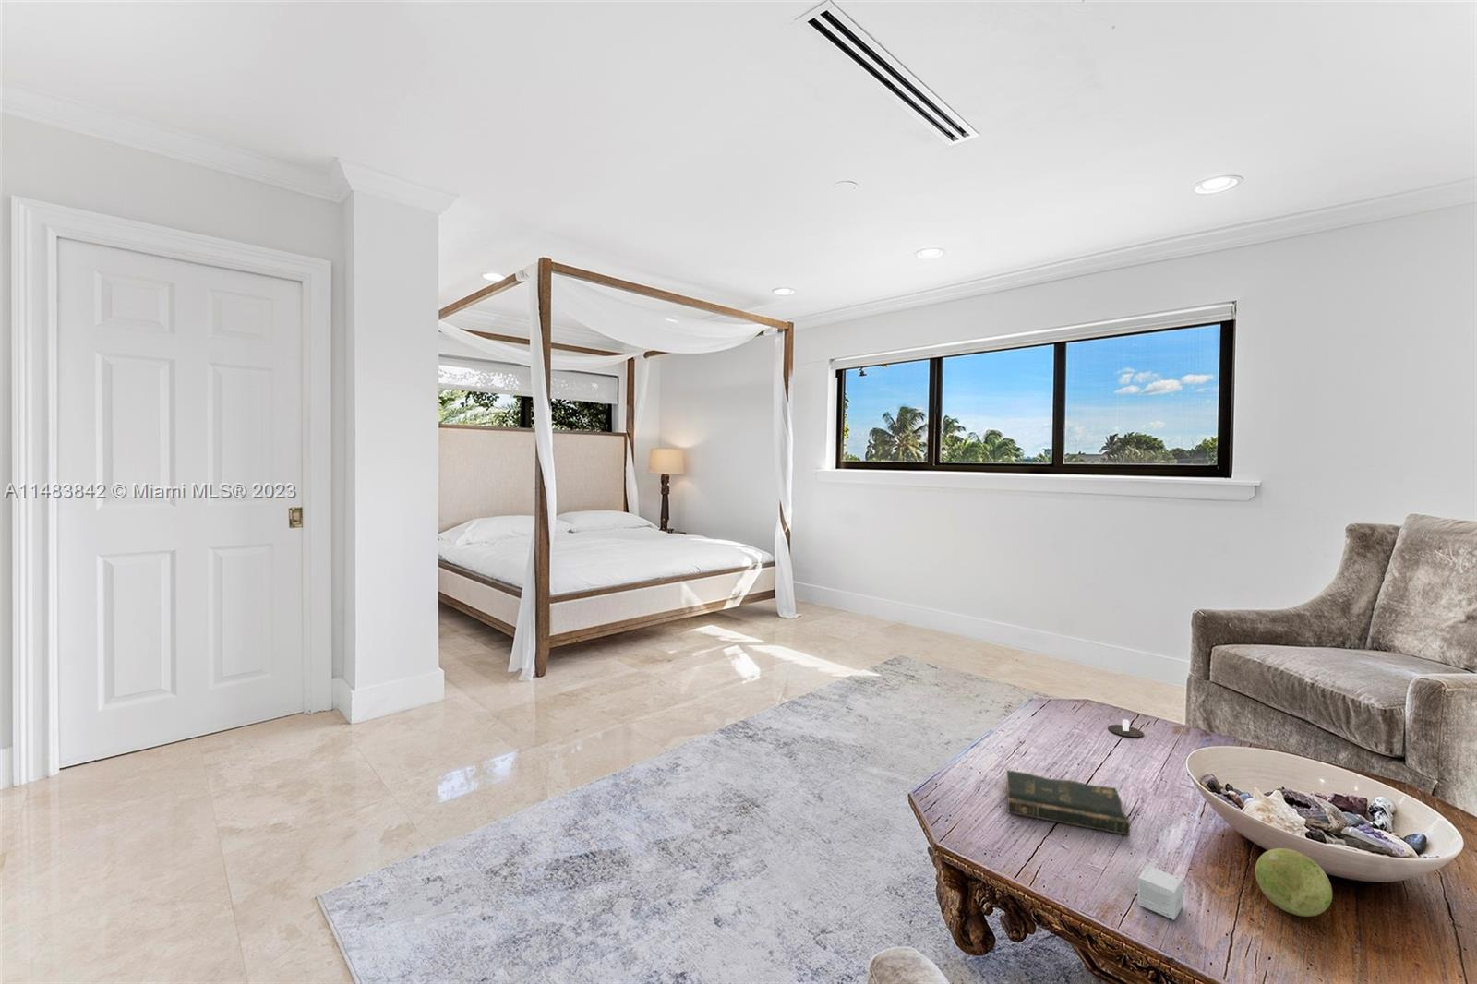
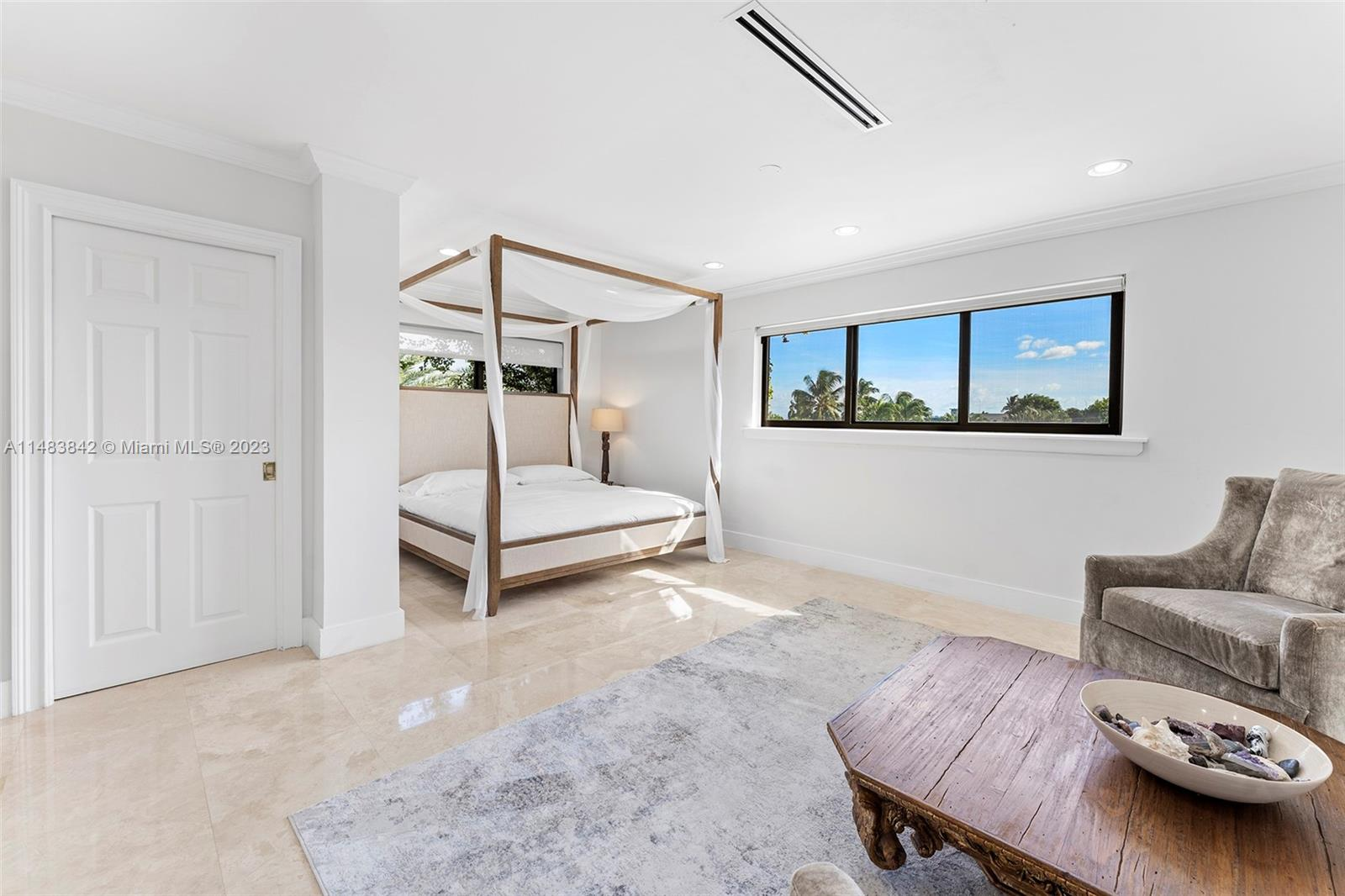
- small box [1137,865,1185,921]
- decorative ball [1254,848,1333,917]
- bible [1005,769,1131,837]
- candle [1107,718,1144,738]
